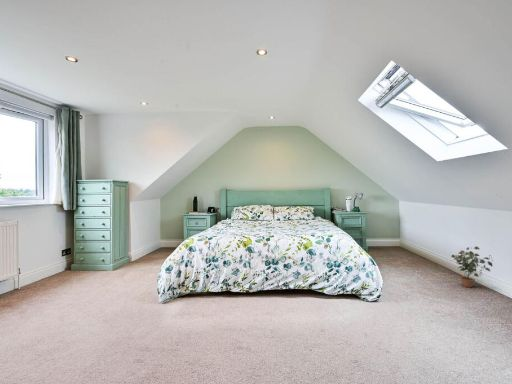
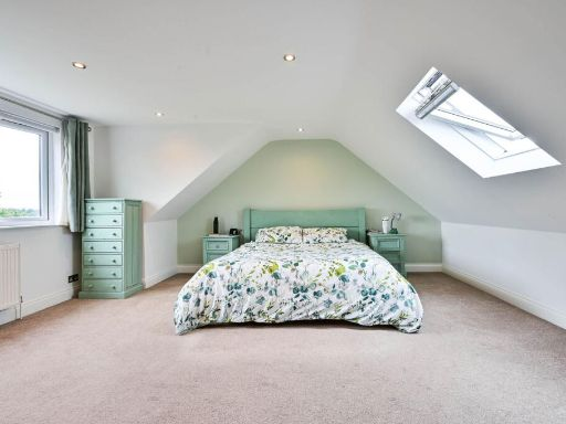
- potted plant [450,245,494,288]
